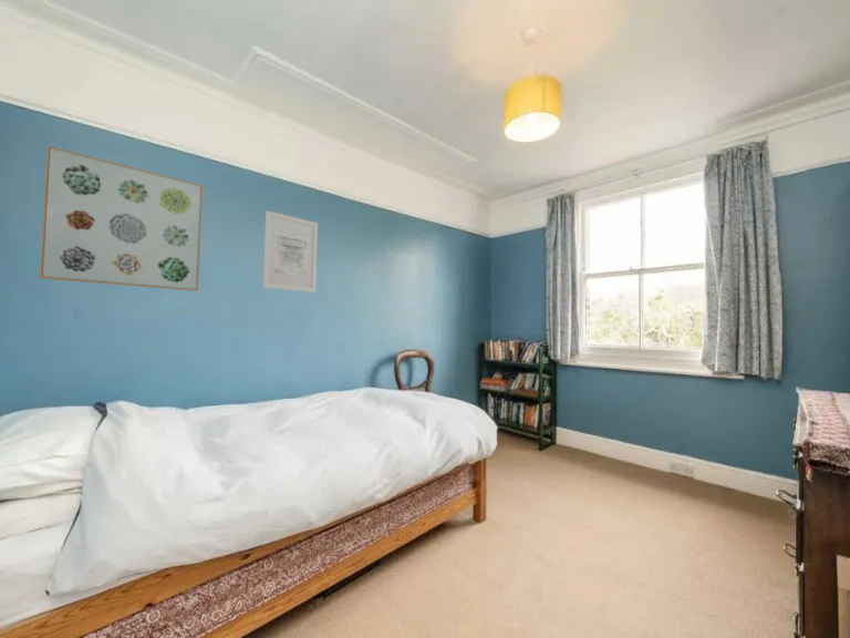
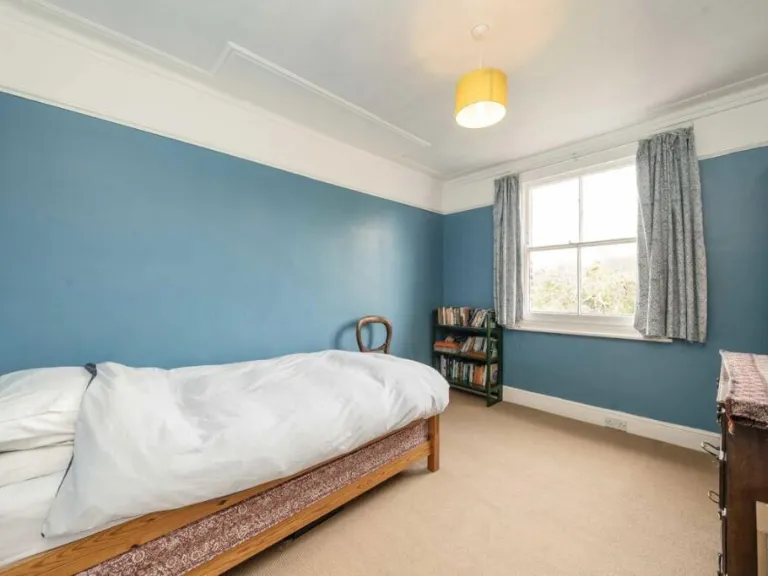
- wall art [39,145,204,292]
- wall art [262,209,319,294]
